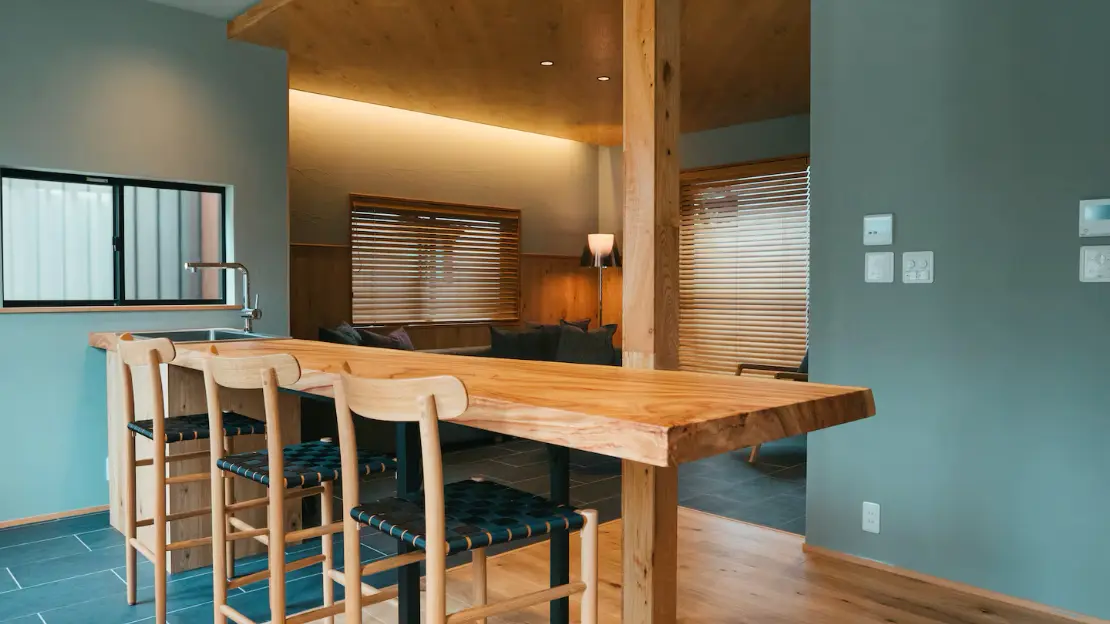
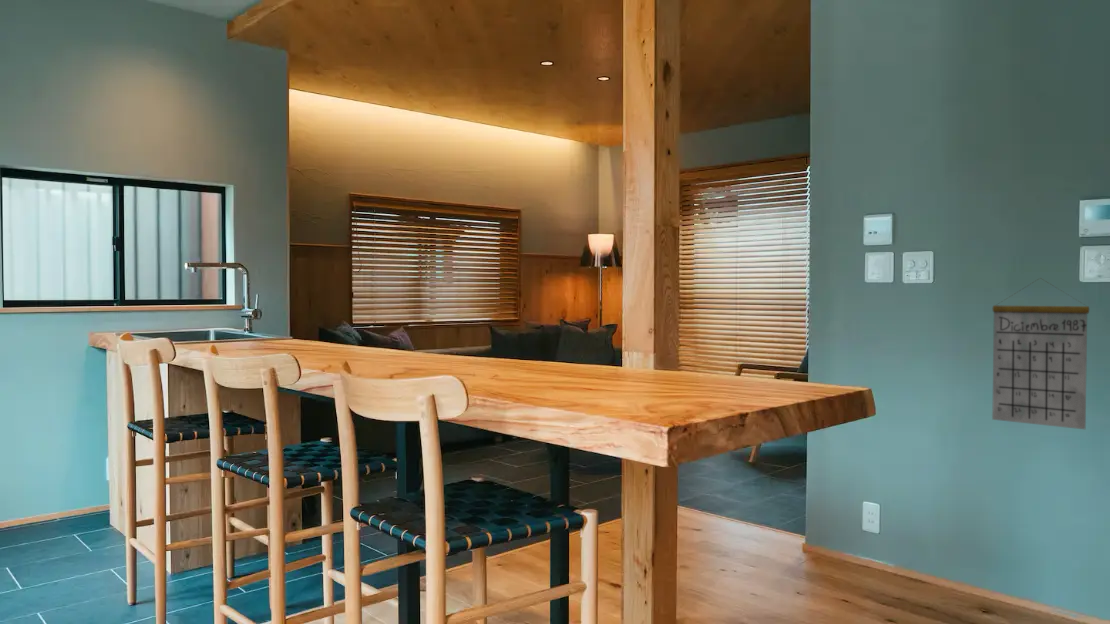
+ calendar [991,277,1090,430]
